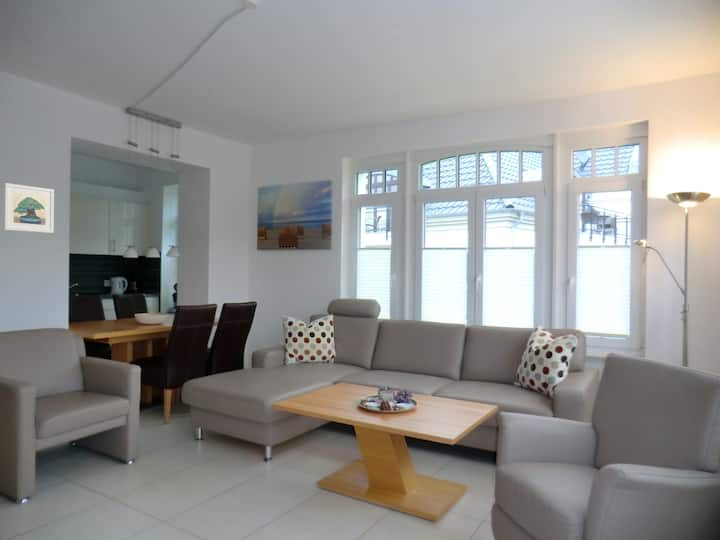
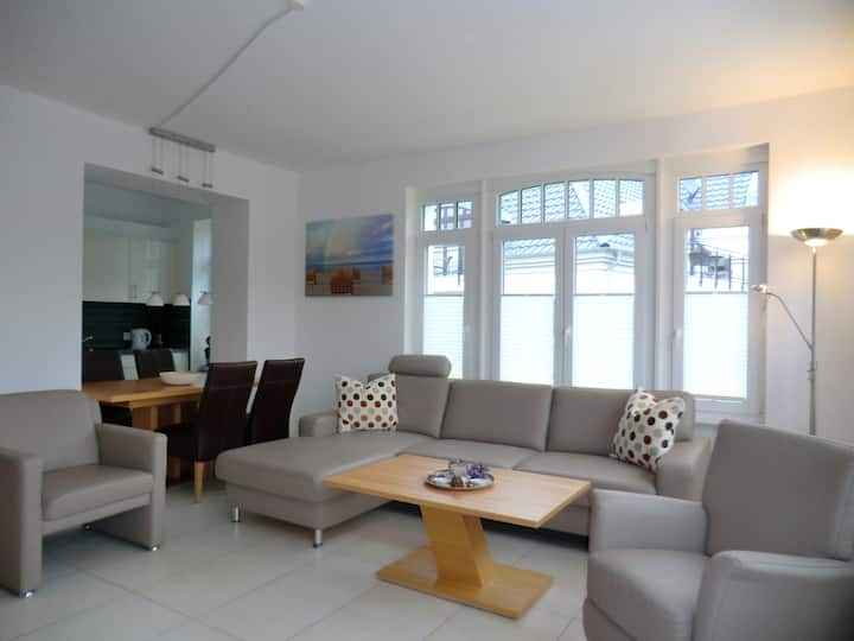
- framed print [3,182,55,234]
